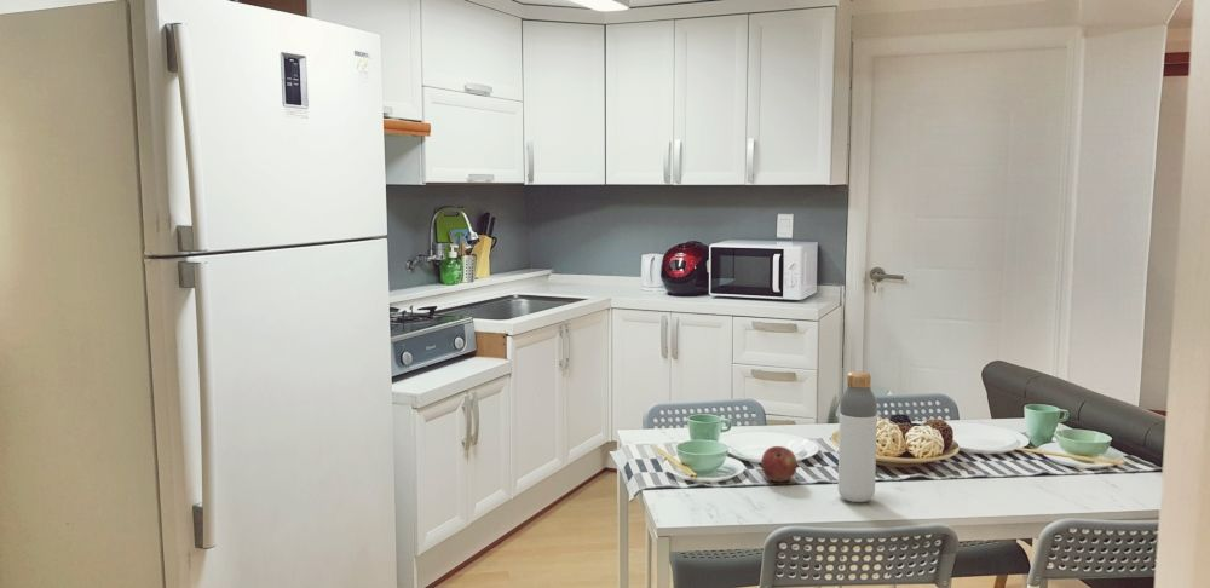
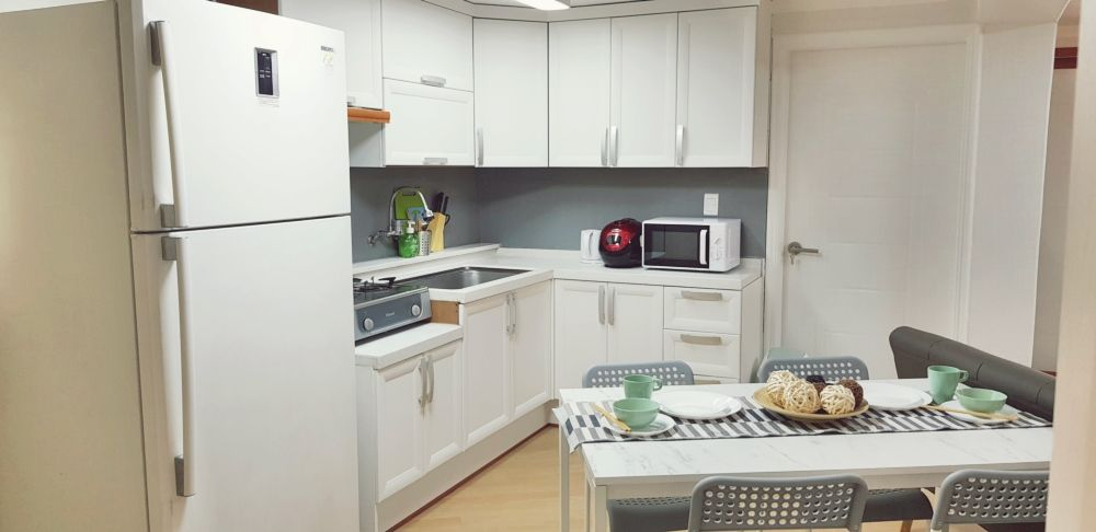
- bottle [837,370,878,503]
- apple [760,445,799,483]
